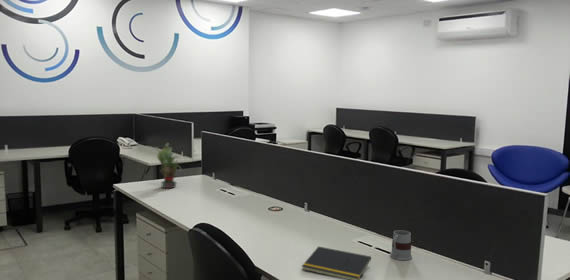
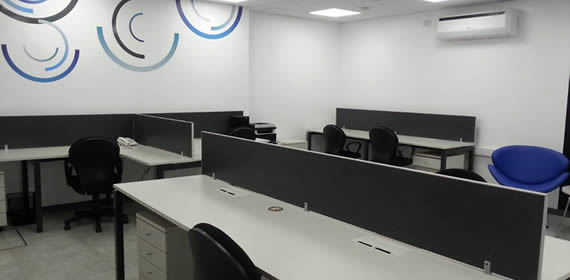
- notepad [301,245,372,280]
- mug [389,229,413,261]
- potted plant [154,142,183,189]
